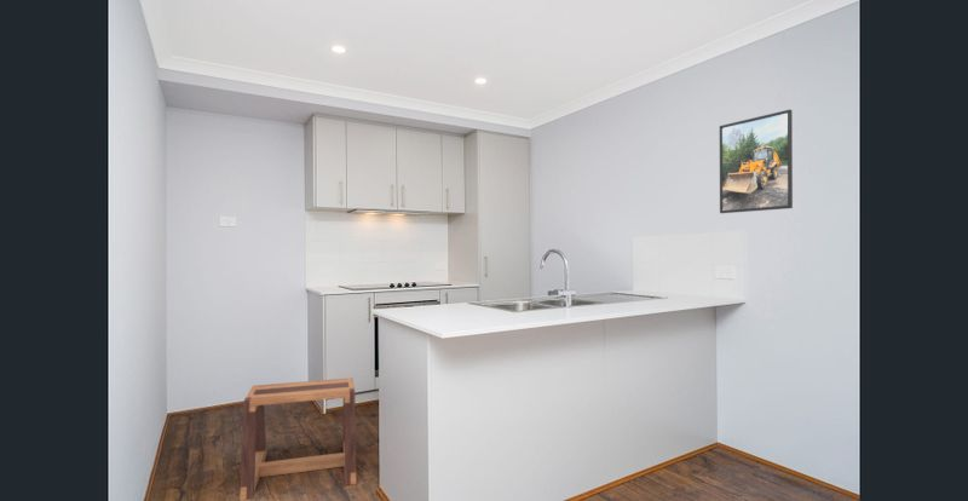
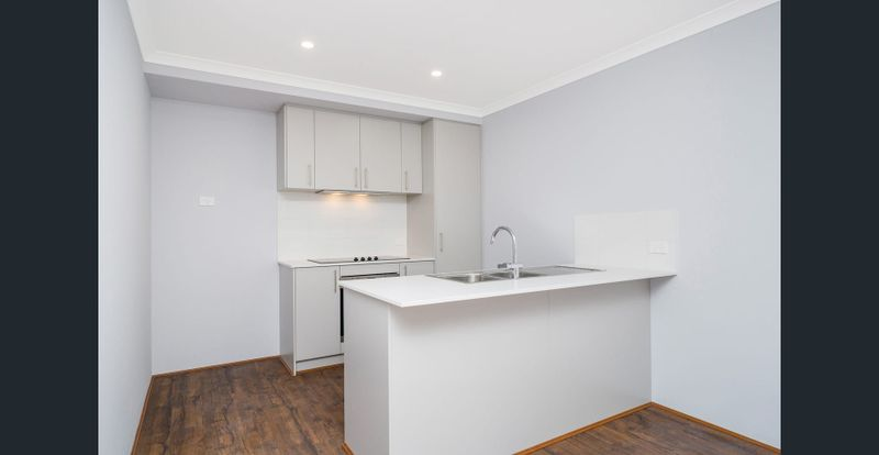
- stool [238,376,357,501]
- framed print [719,109,794,214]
